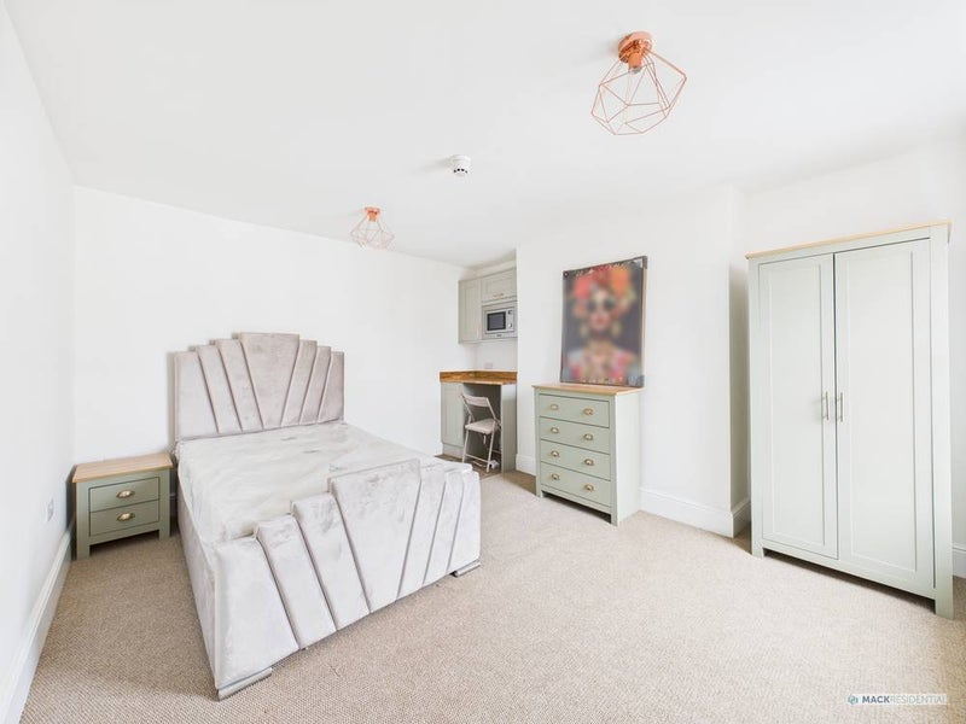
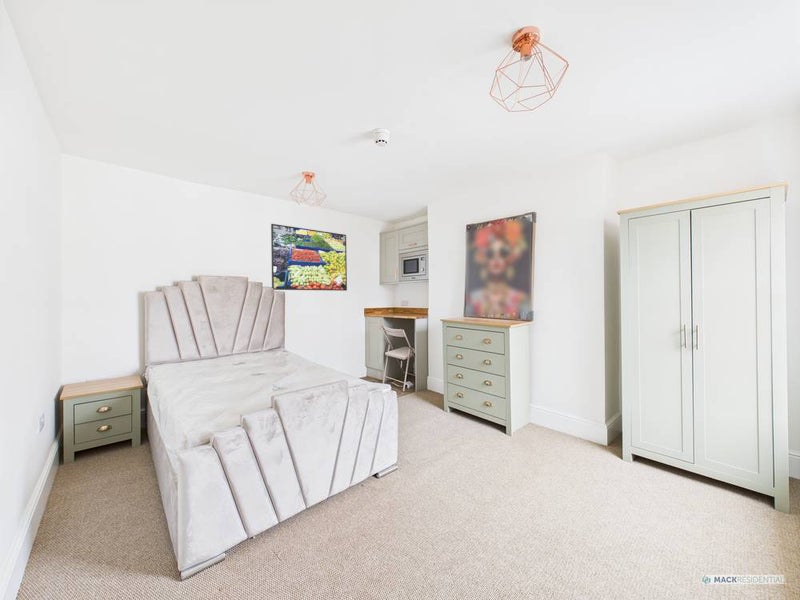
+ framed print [270,223,348,292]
